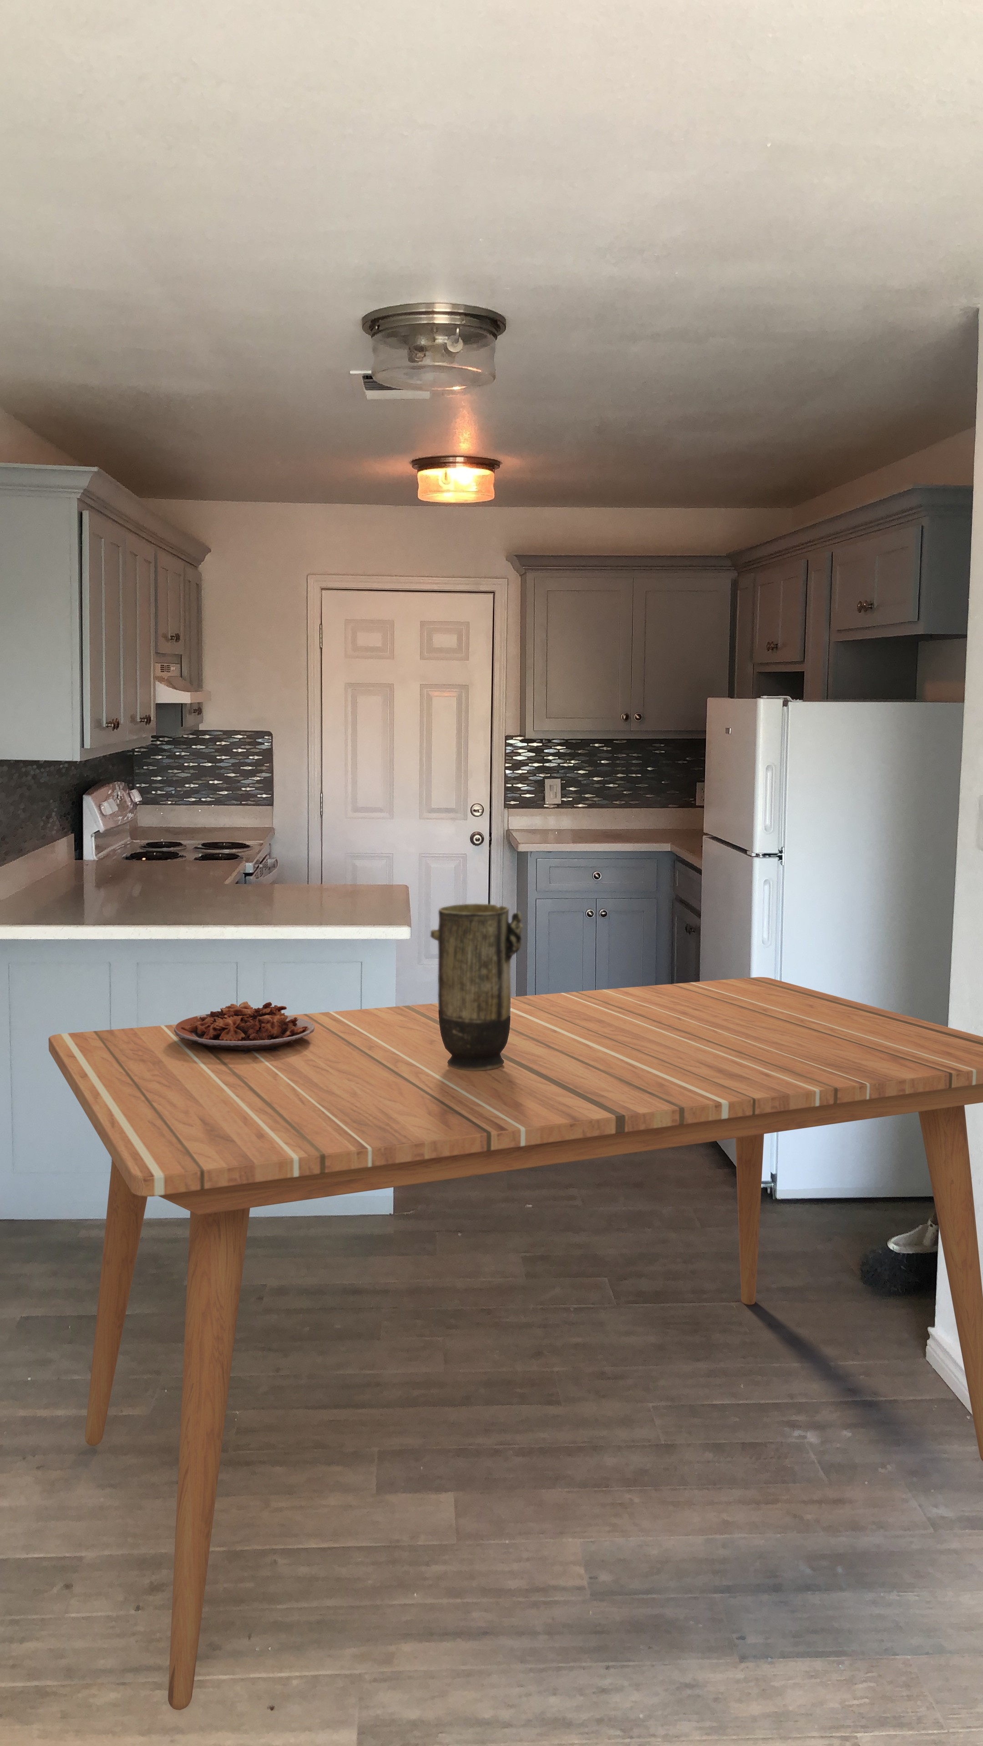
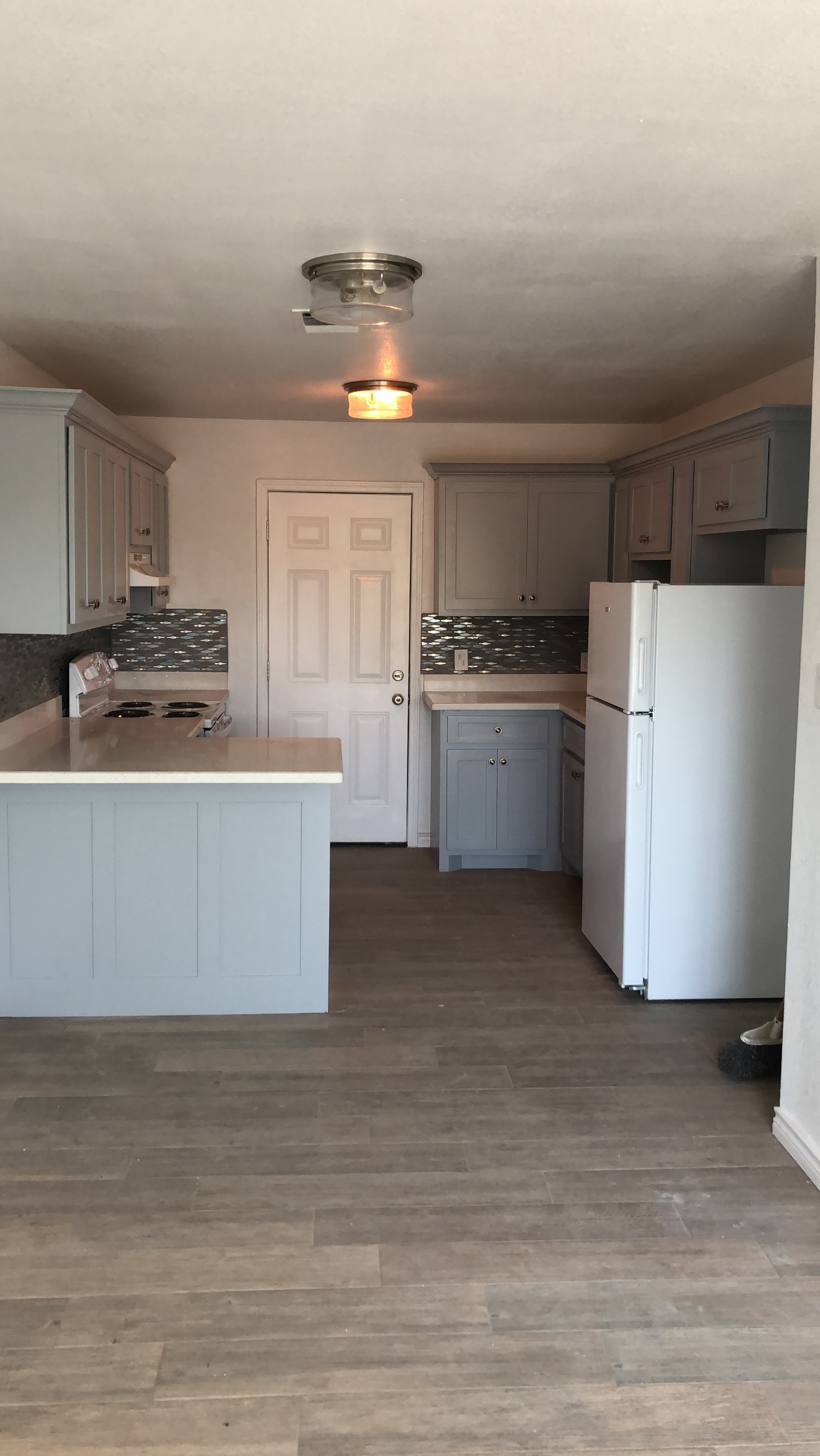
- vase [430,903,524,1071]
- dining table [48,976,983,1710]
- food plate [174,1001,314,1054]
